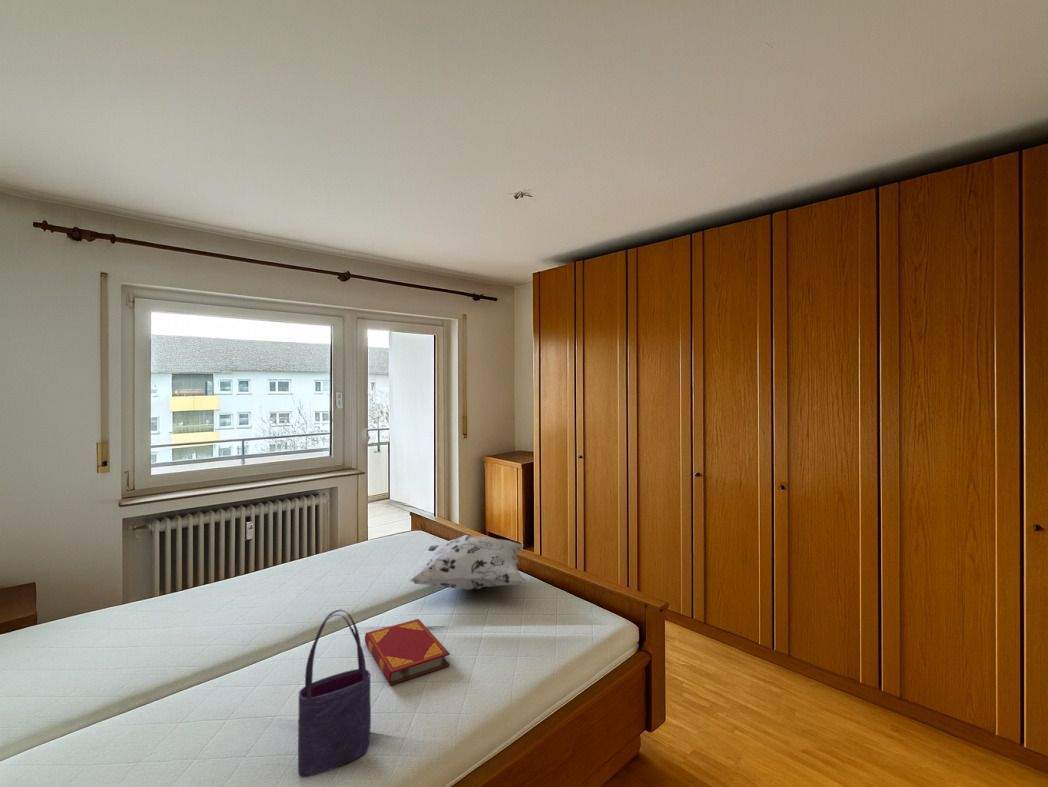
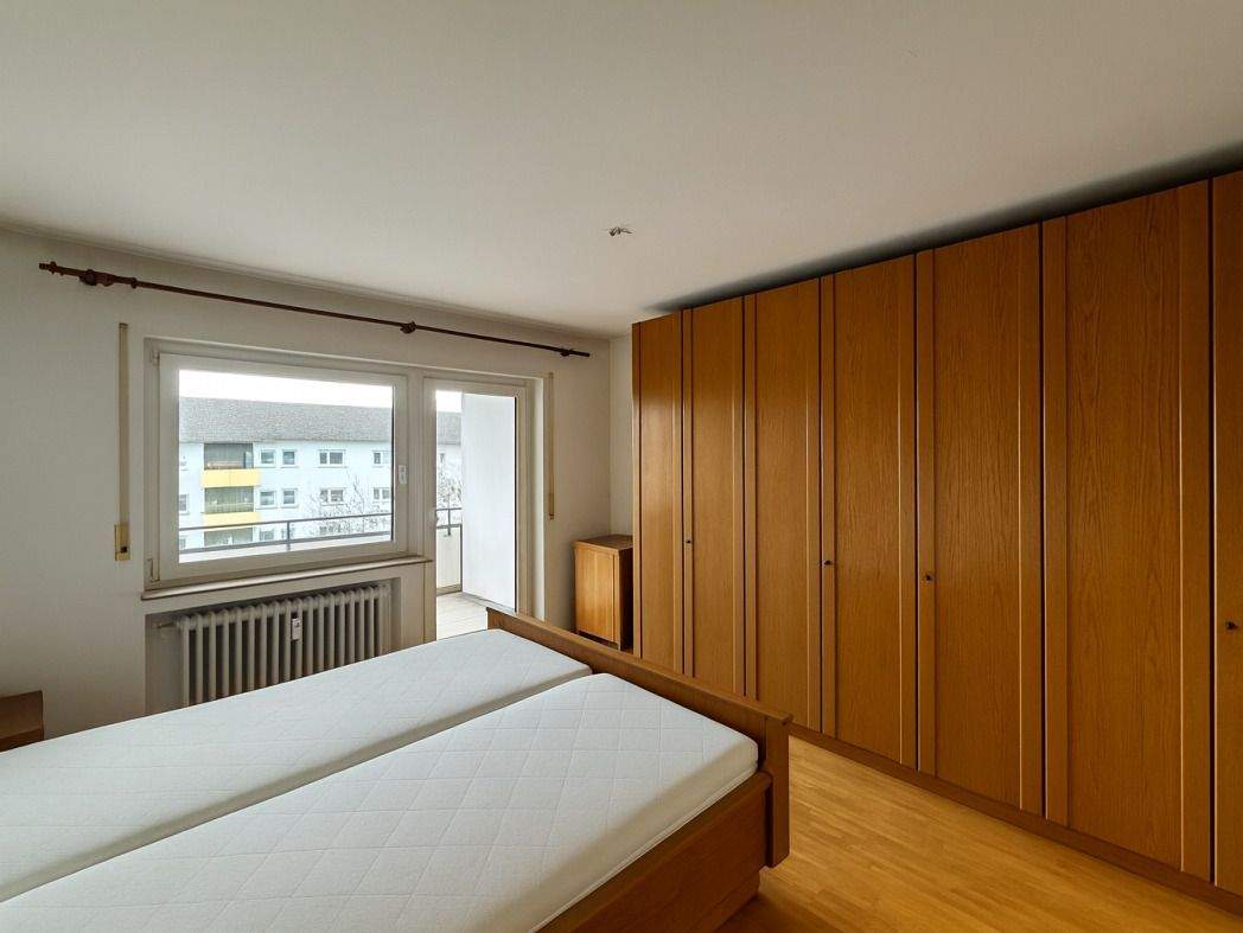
- decorative pillow [408,534,525,591]
- hardback book [364,618,451,686]
- tote bag [297,609,372,778]
